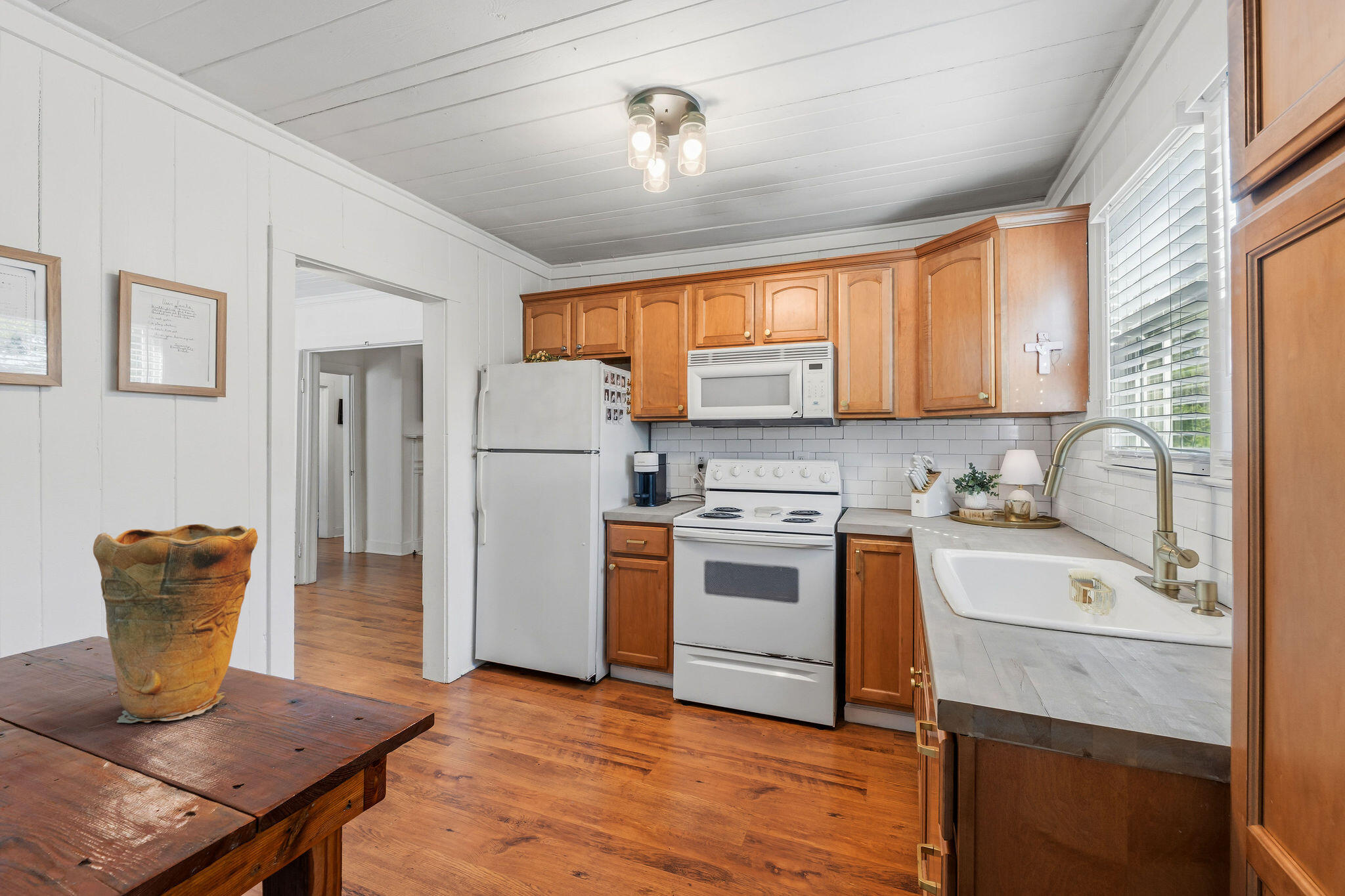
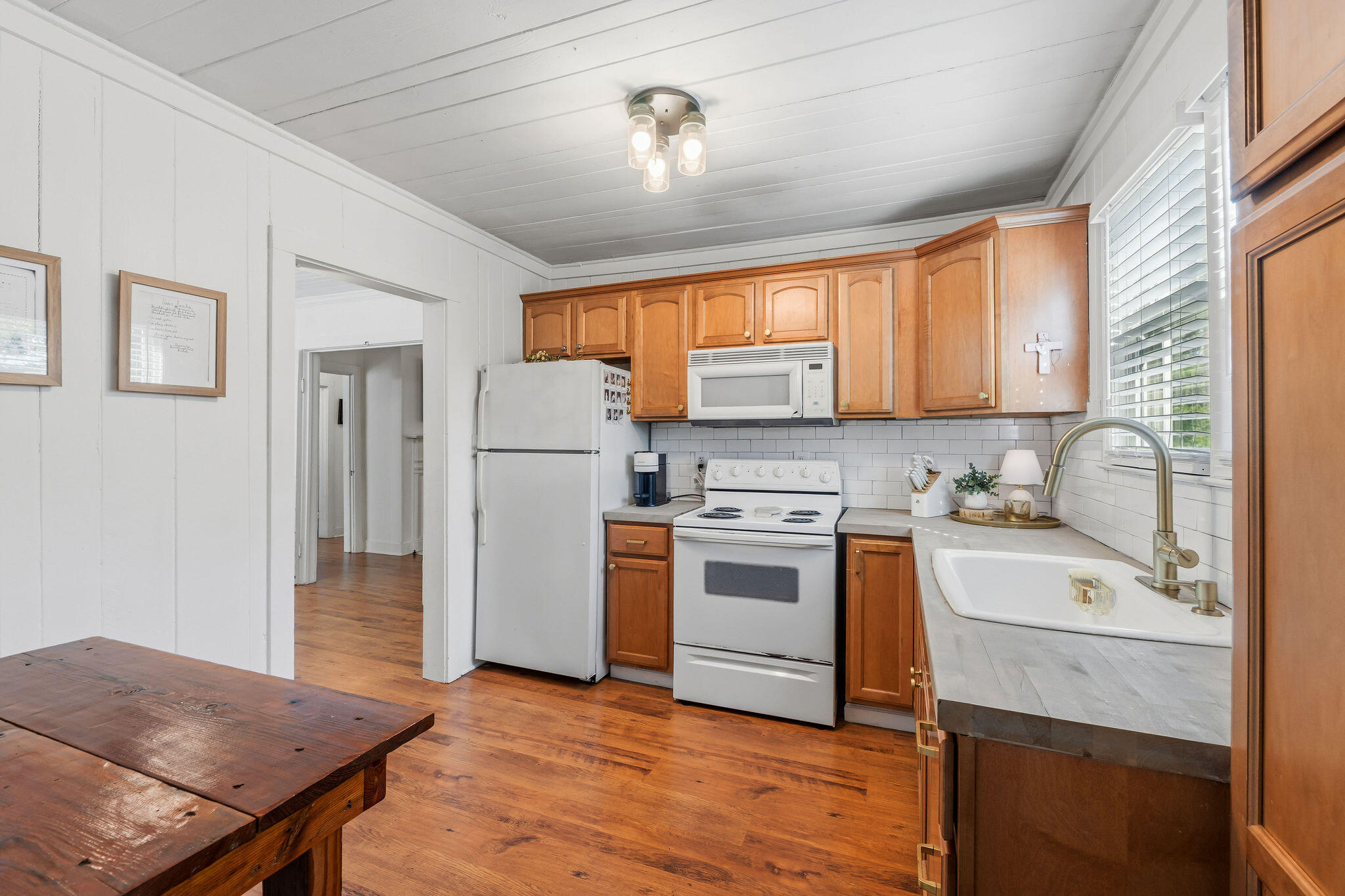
- vase [93,524,259,723]
